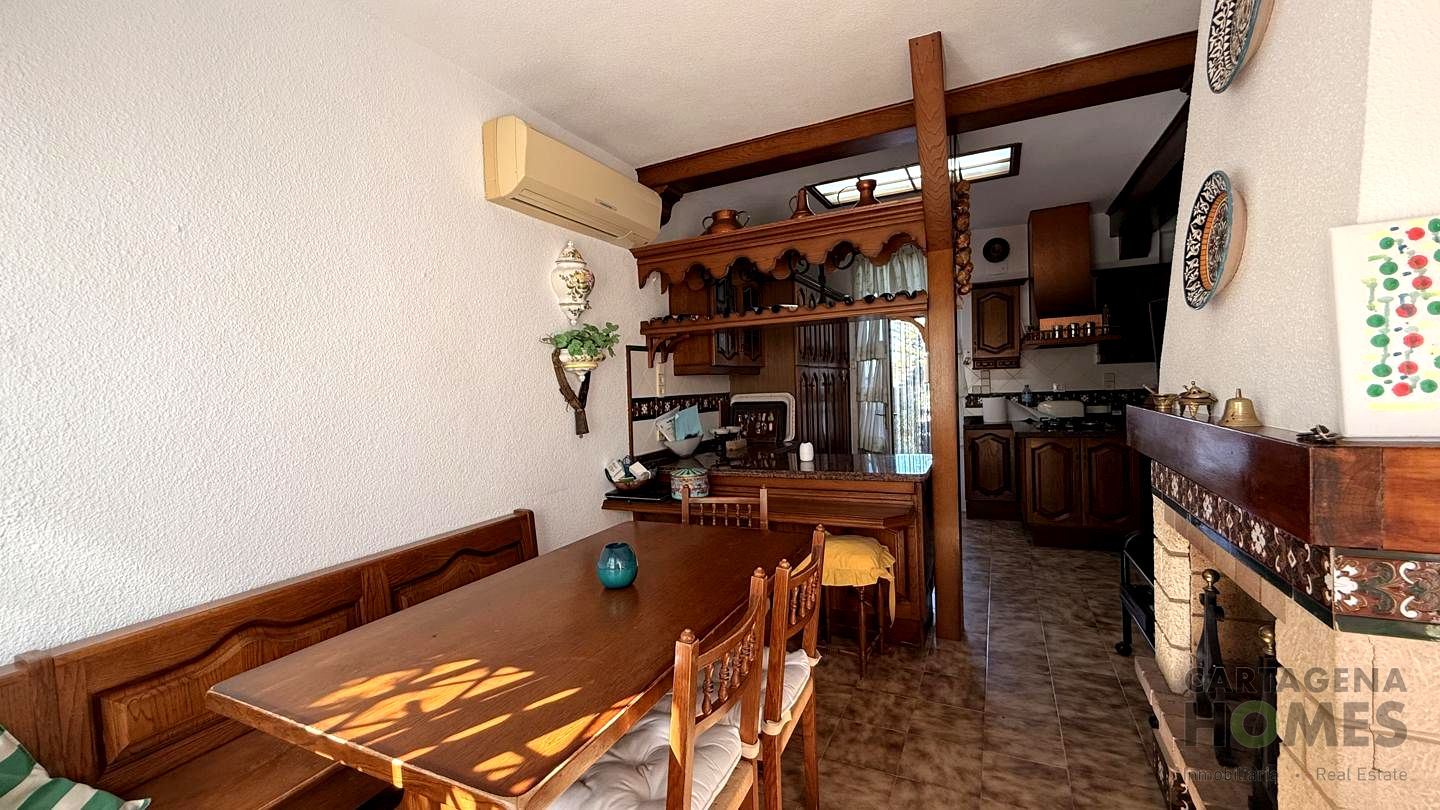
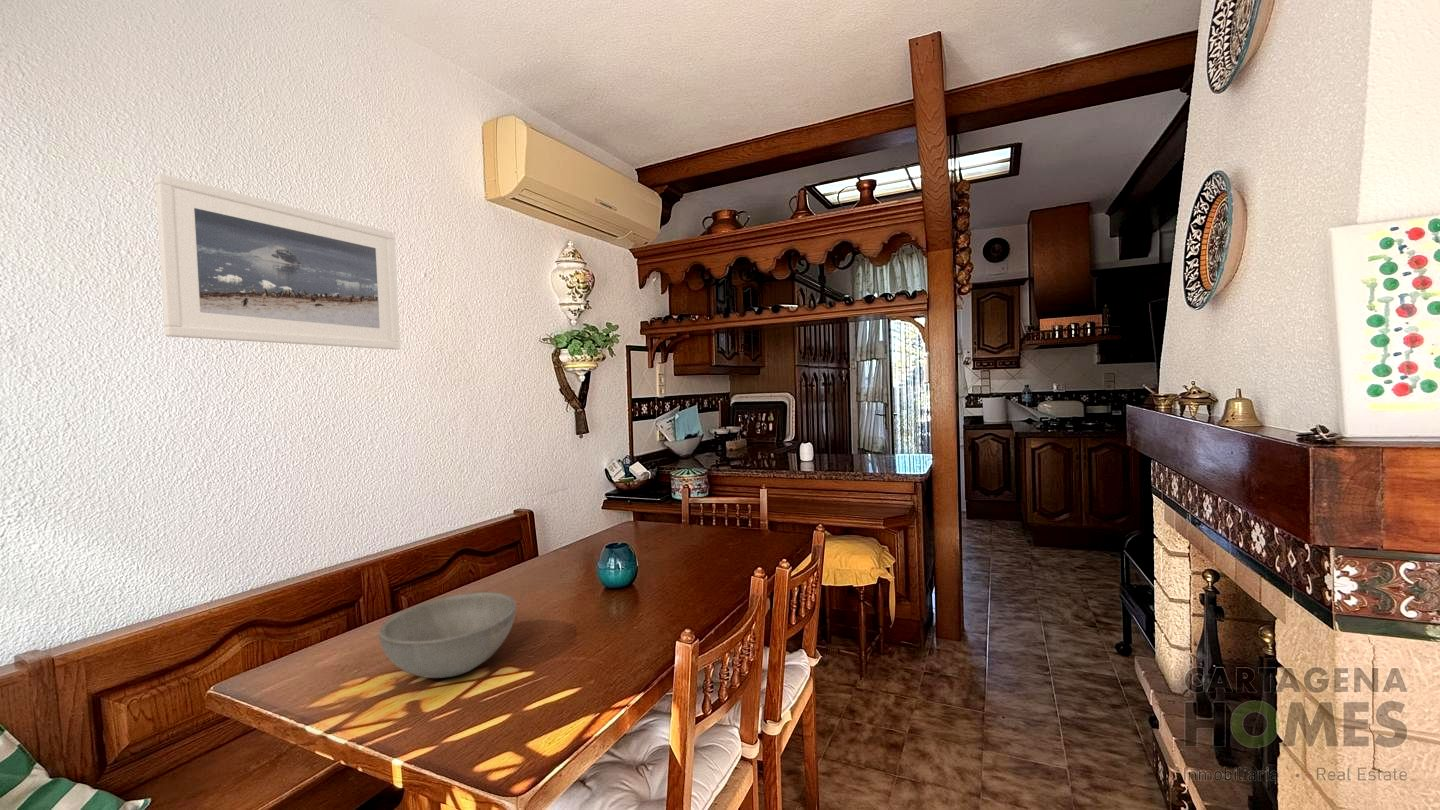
+ bowl [378,591,517,679]
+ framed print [154,172,401,350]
